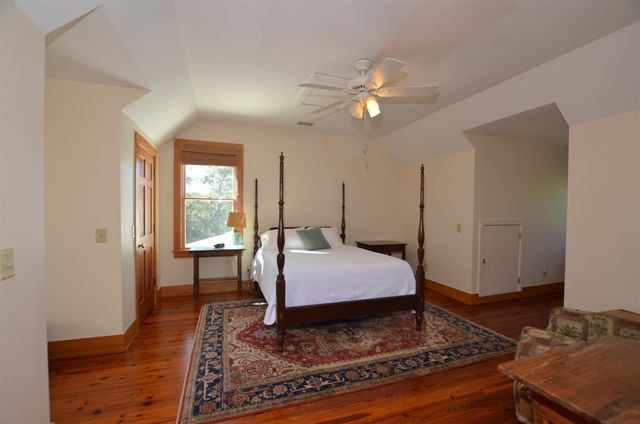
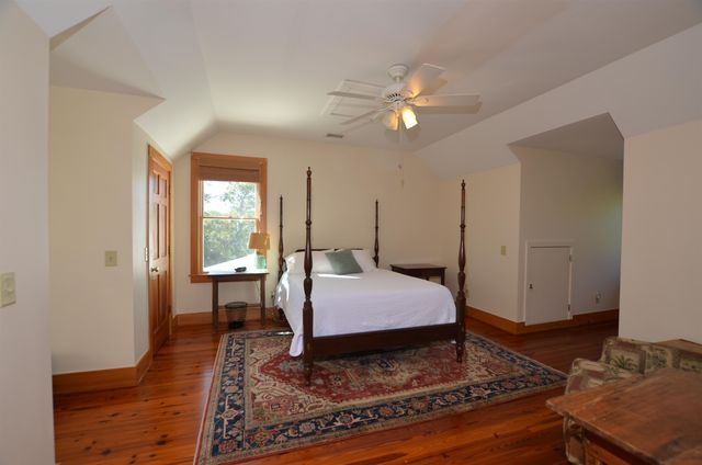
+ wastebasket [224,300,249,330]
